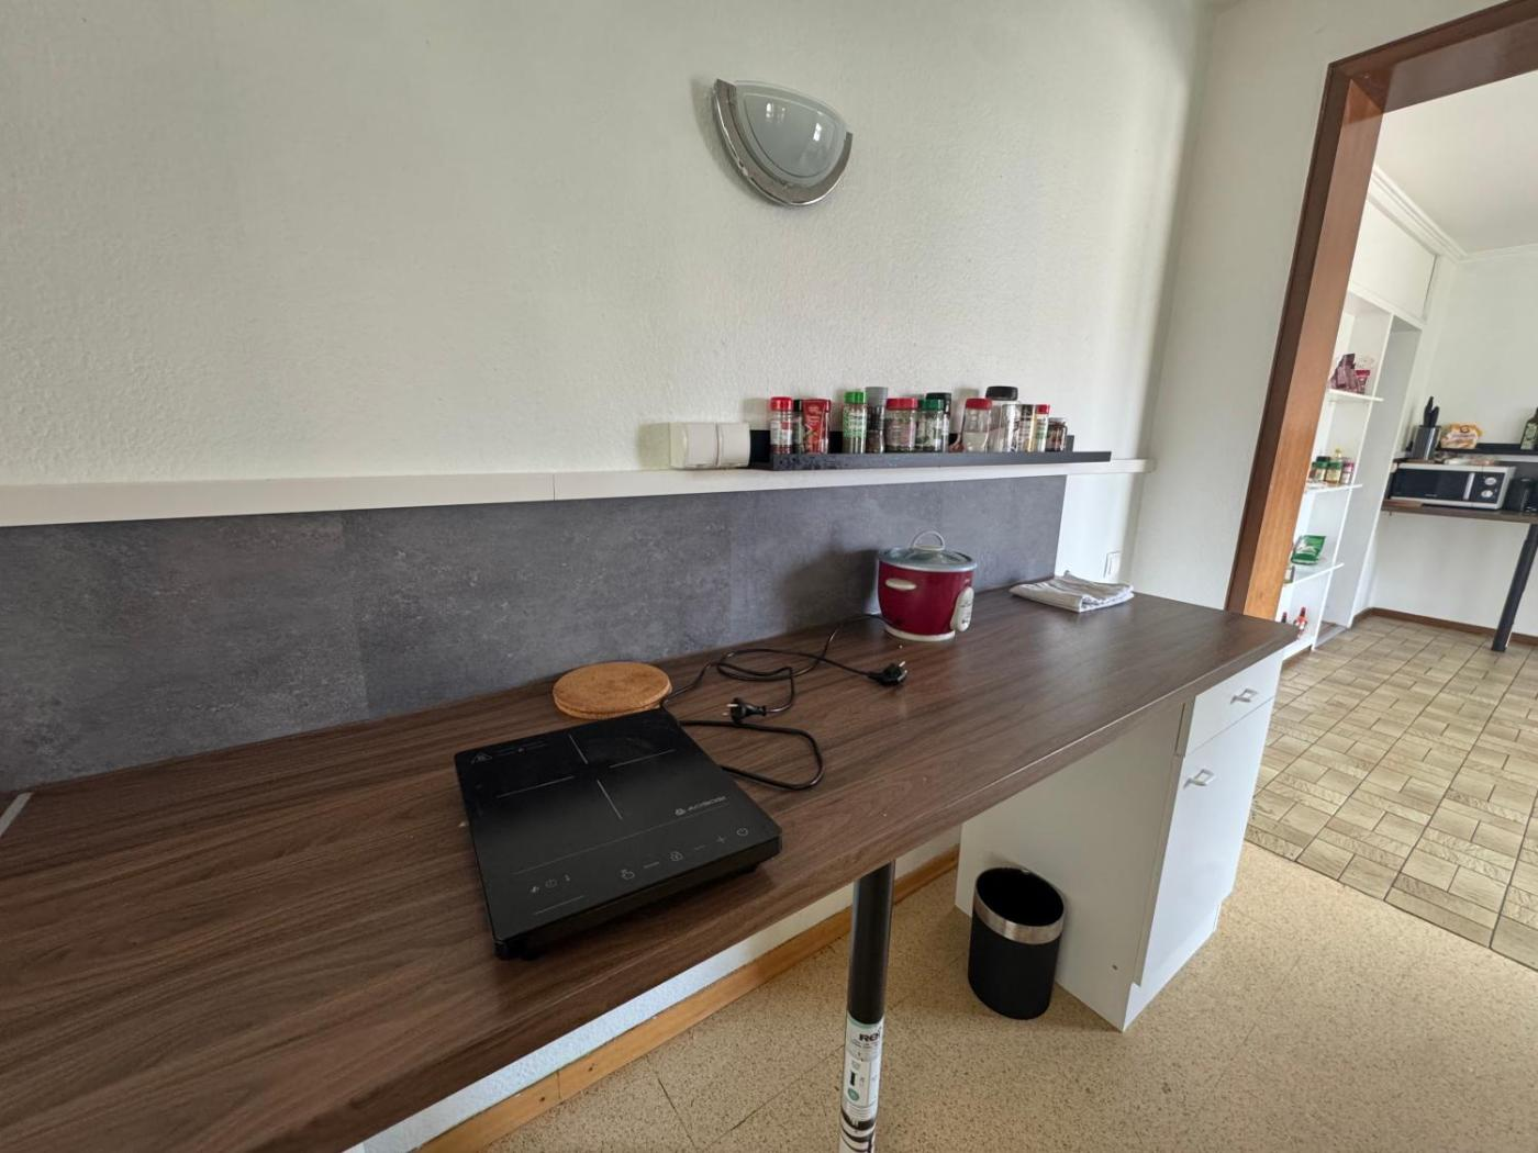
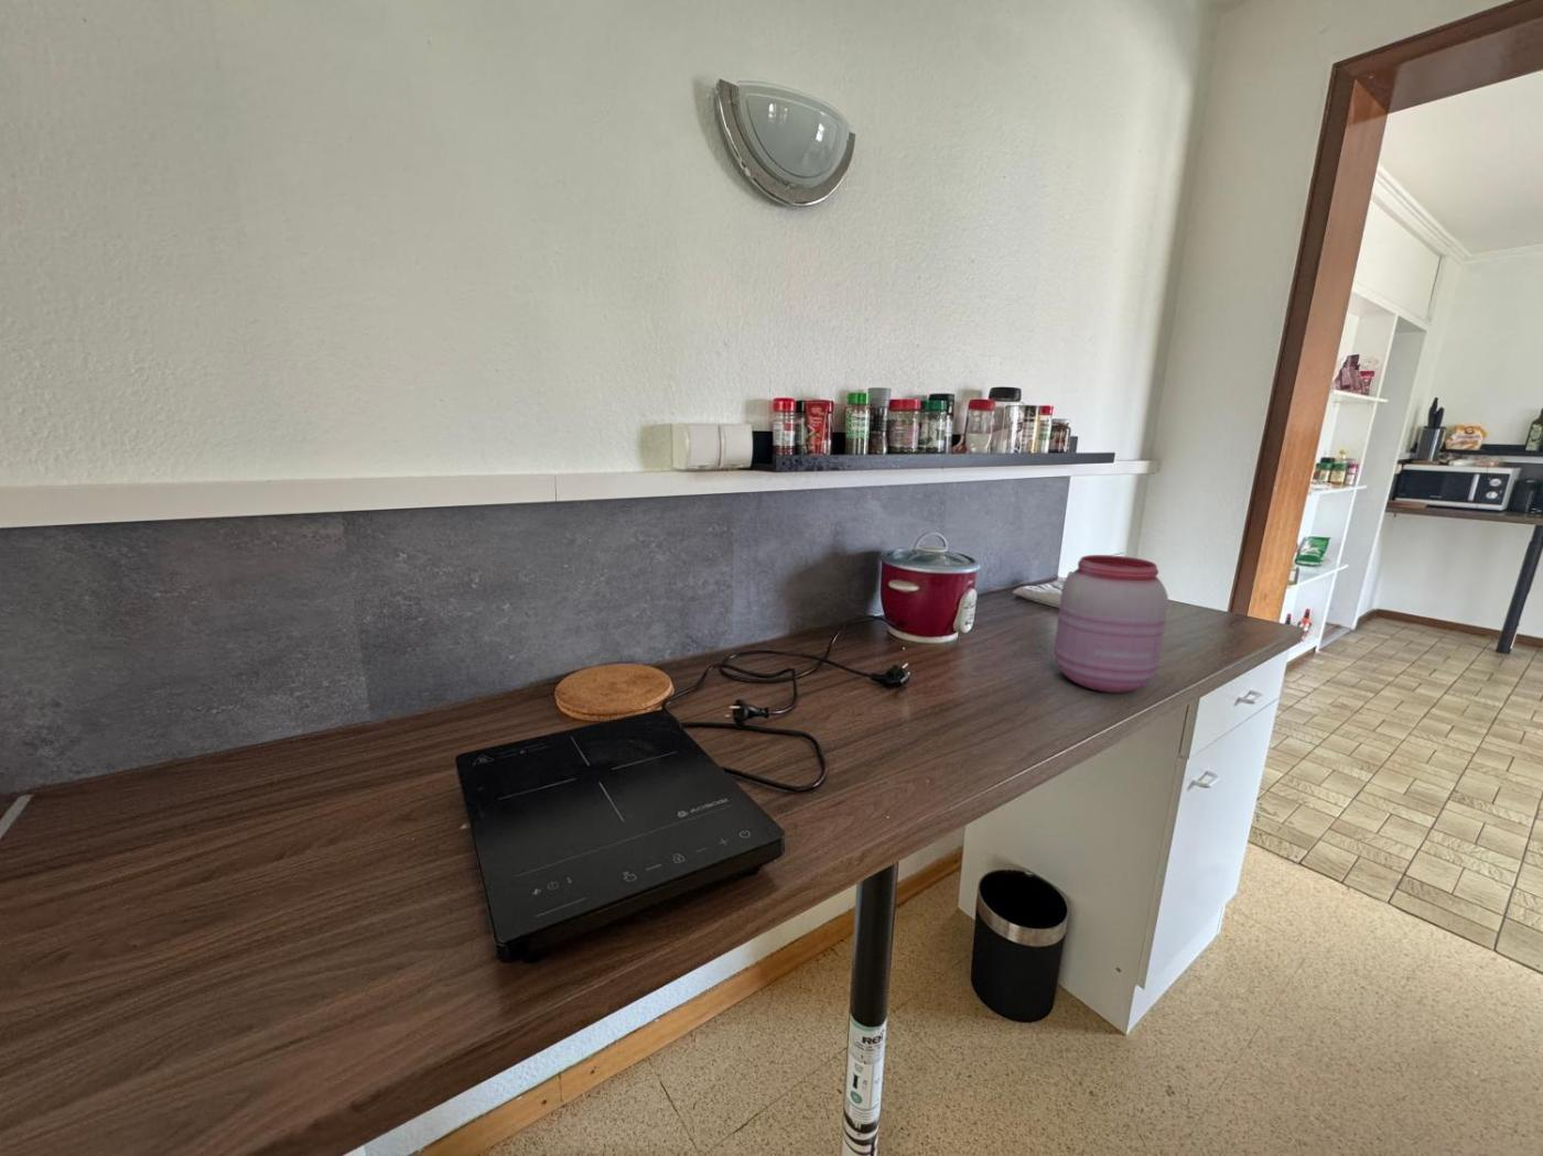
+ jar [1053,554,1169,693]
